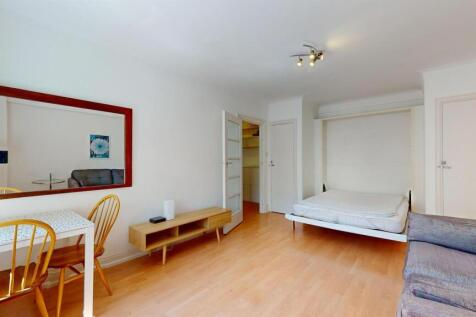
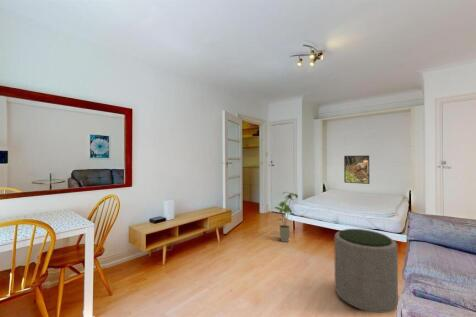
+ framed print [343,154,370,185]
+ ottoman [333,228,399,314]
+ house plant [274,191,299,243]
